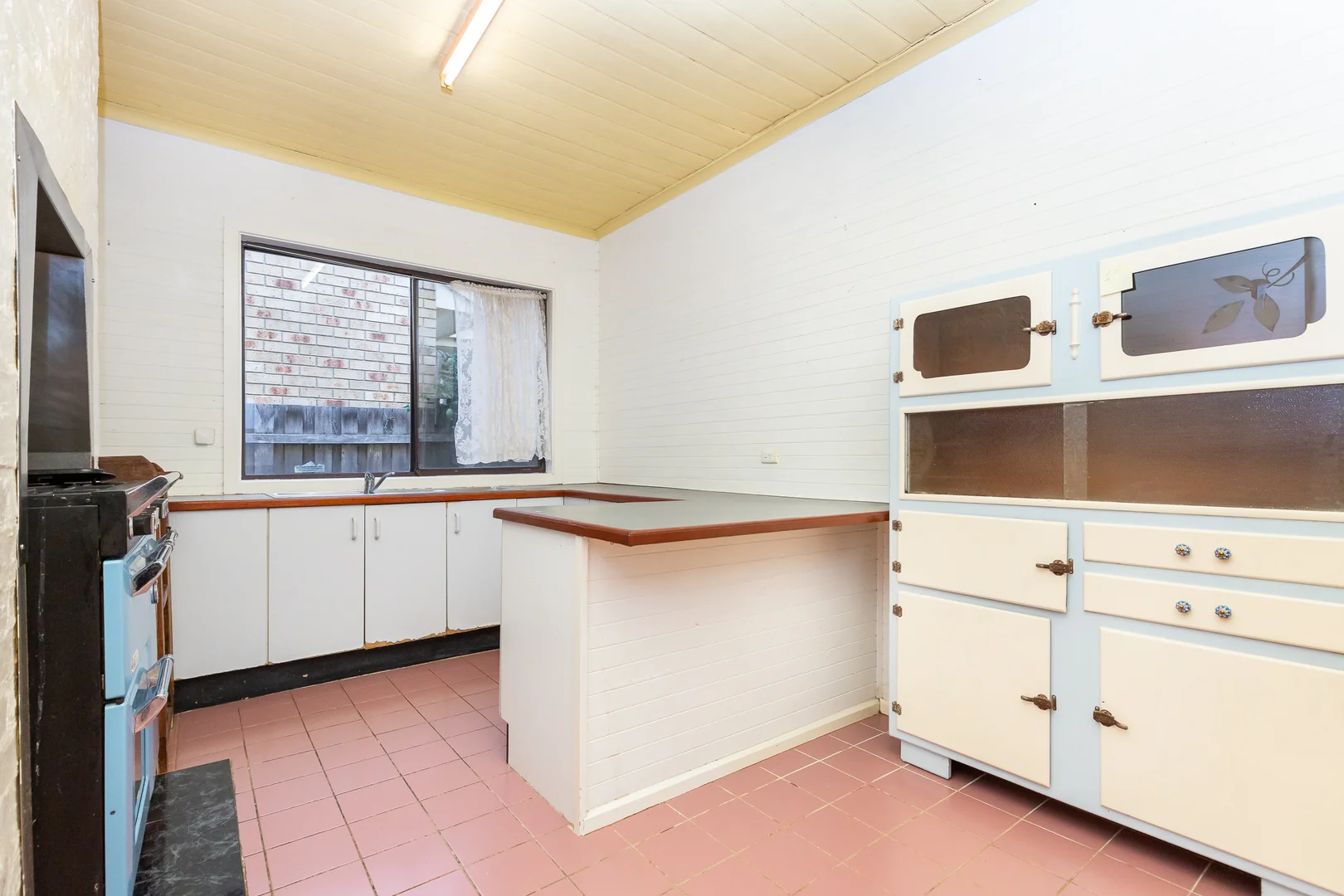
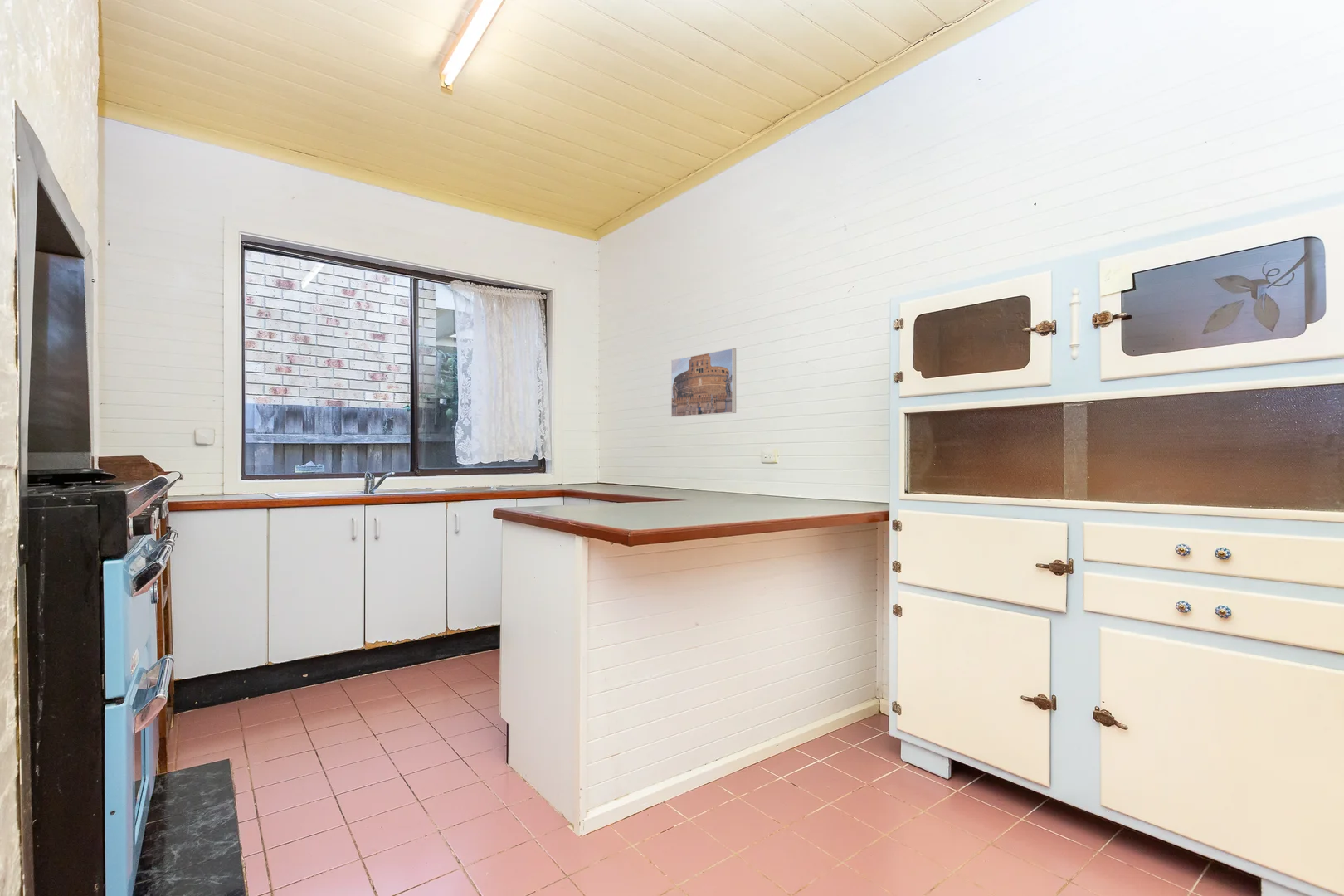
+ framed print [670,348,737,418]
